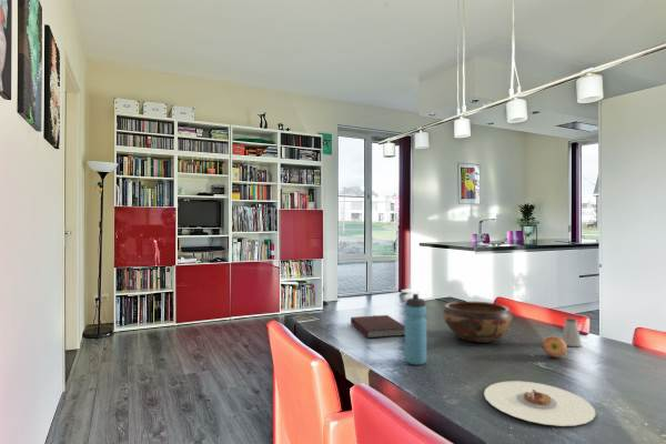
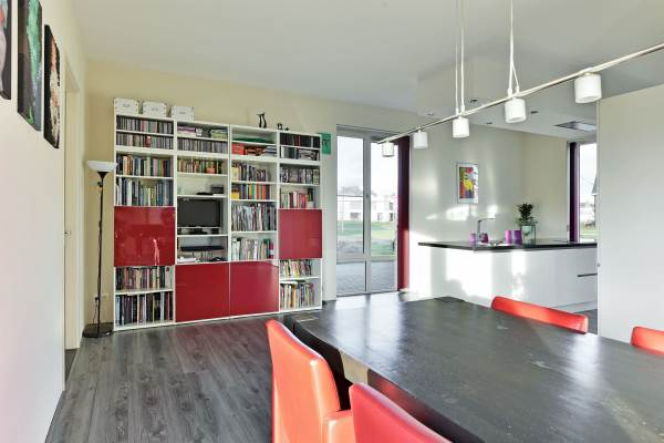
- water bottle [404,293,427,366]
- saltshaker [561,316,583,347]
- apple [541,334,568,359]
- plate [483,380,597,427]
- notebook [350,314,405,340]
- decorative bowl [442,301,514,344]
